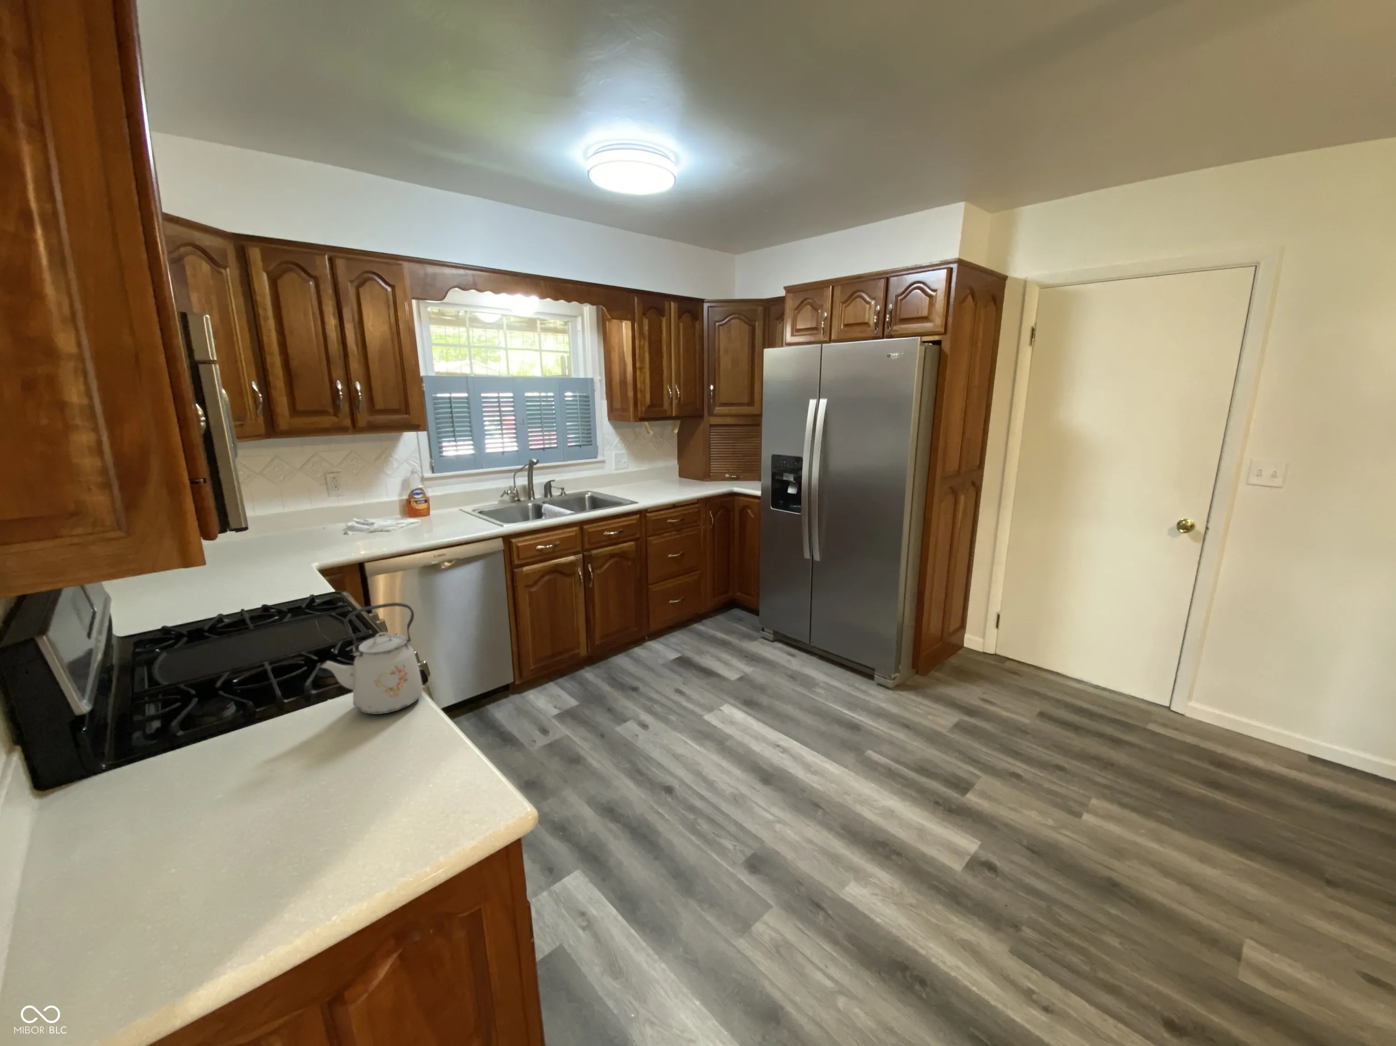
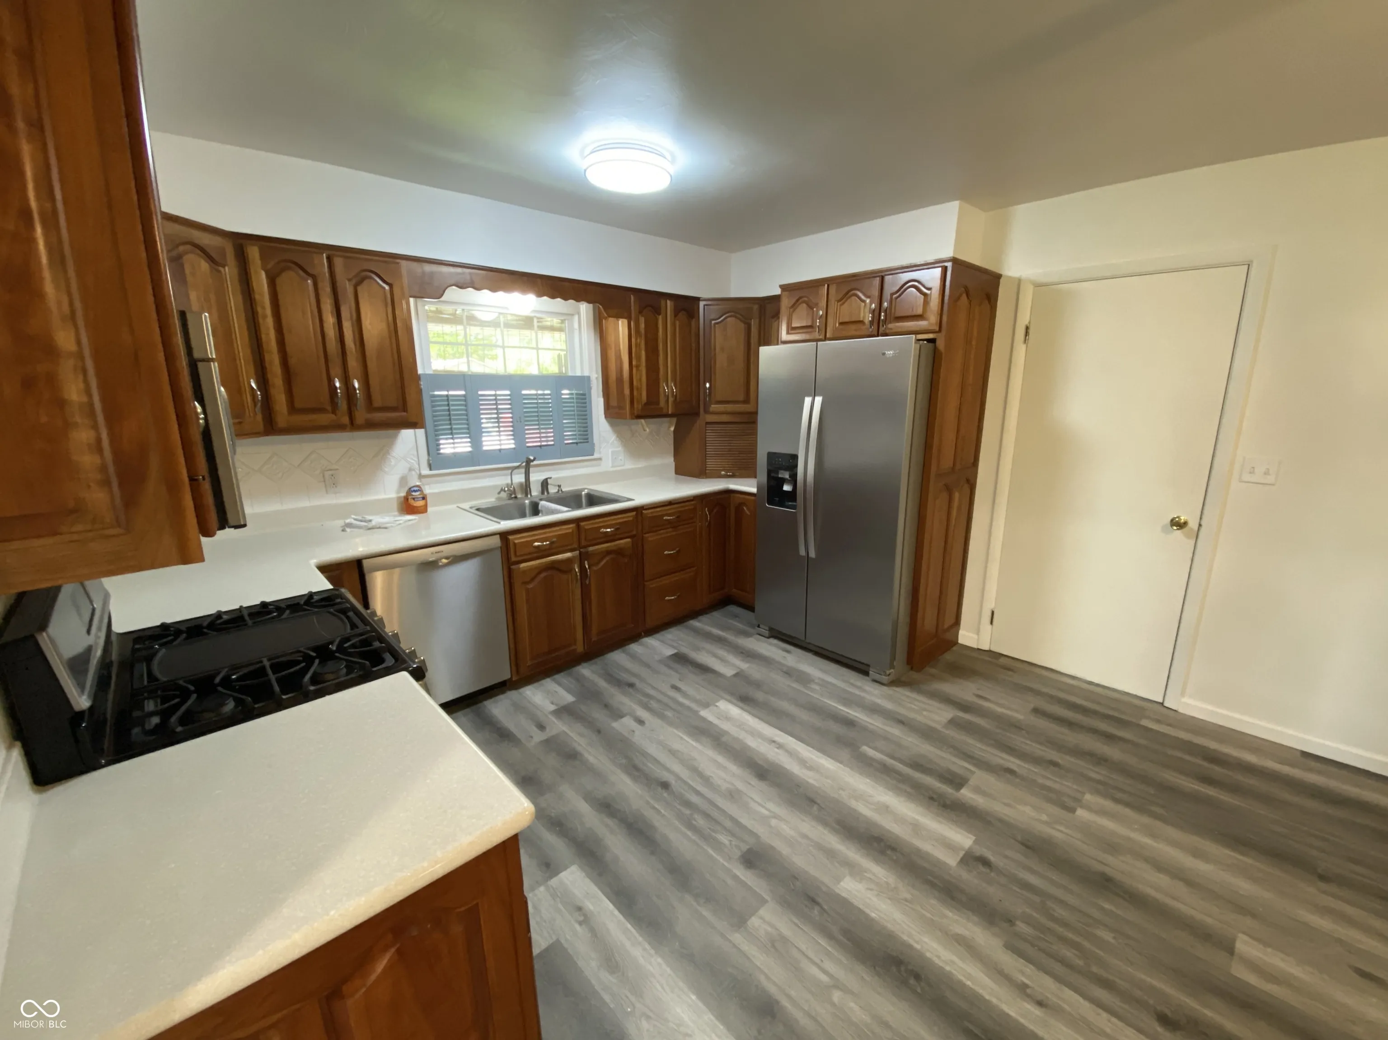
- kettle [318,602,423,714]
